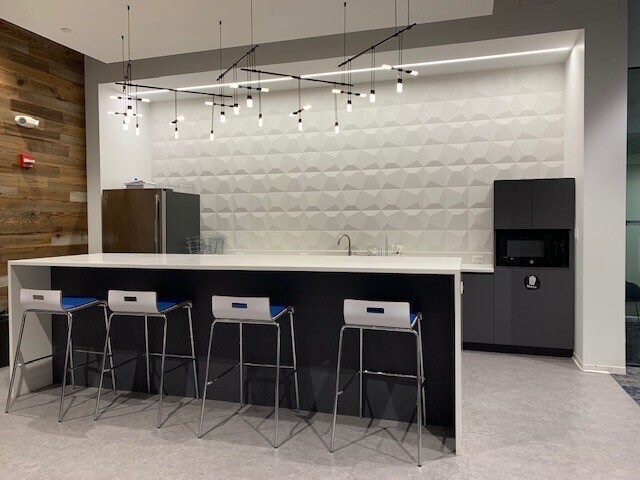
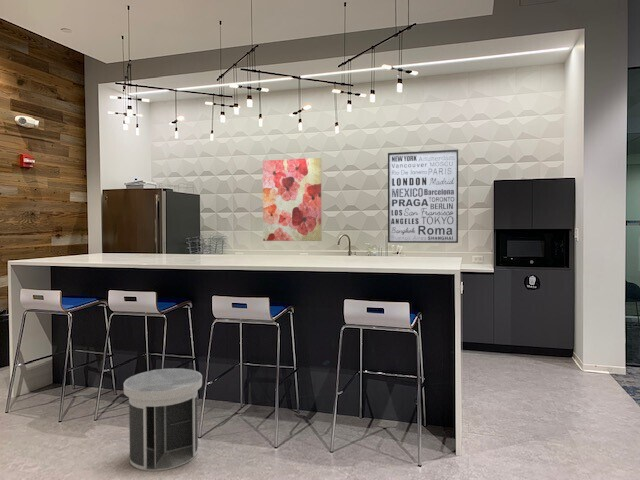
+ revolving door [123,367,203,472]
+ wall art [262,157,322,242]
+ wall art [387,149,459,244]
